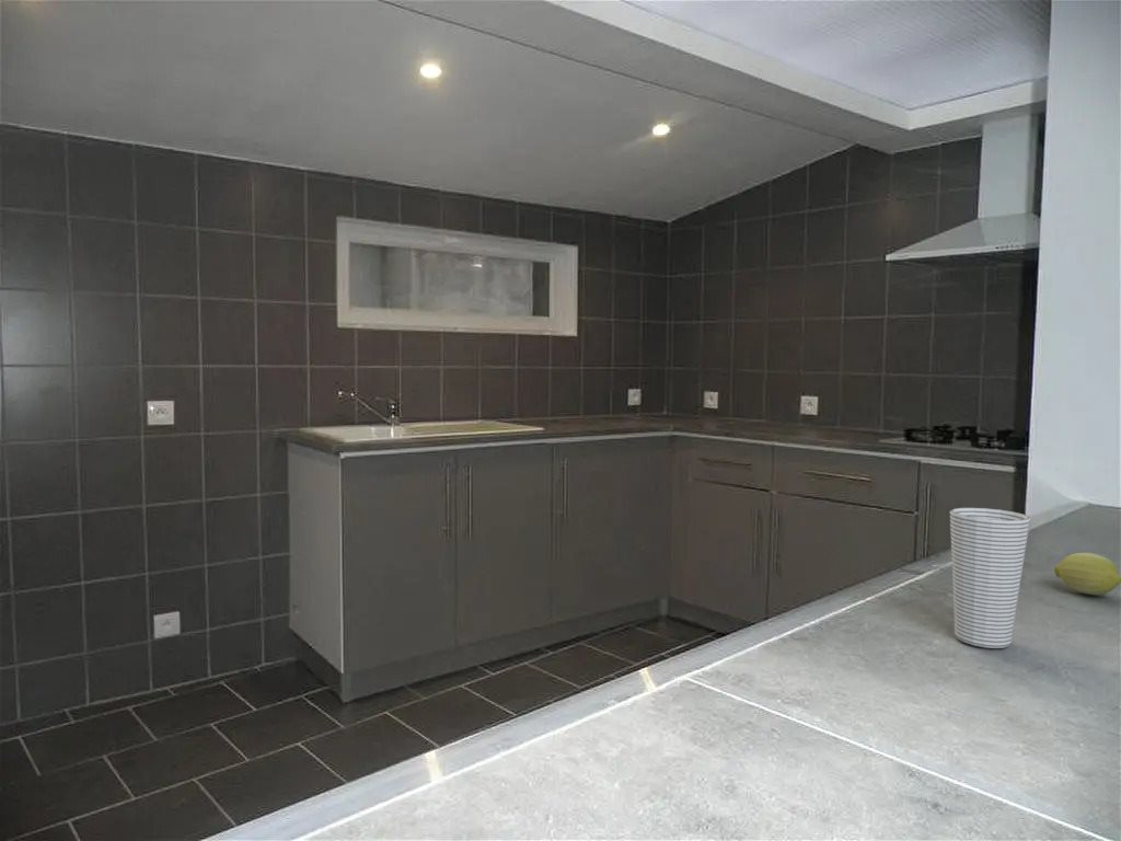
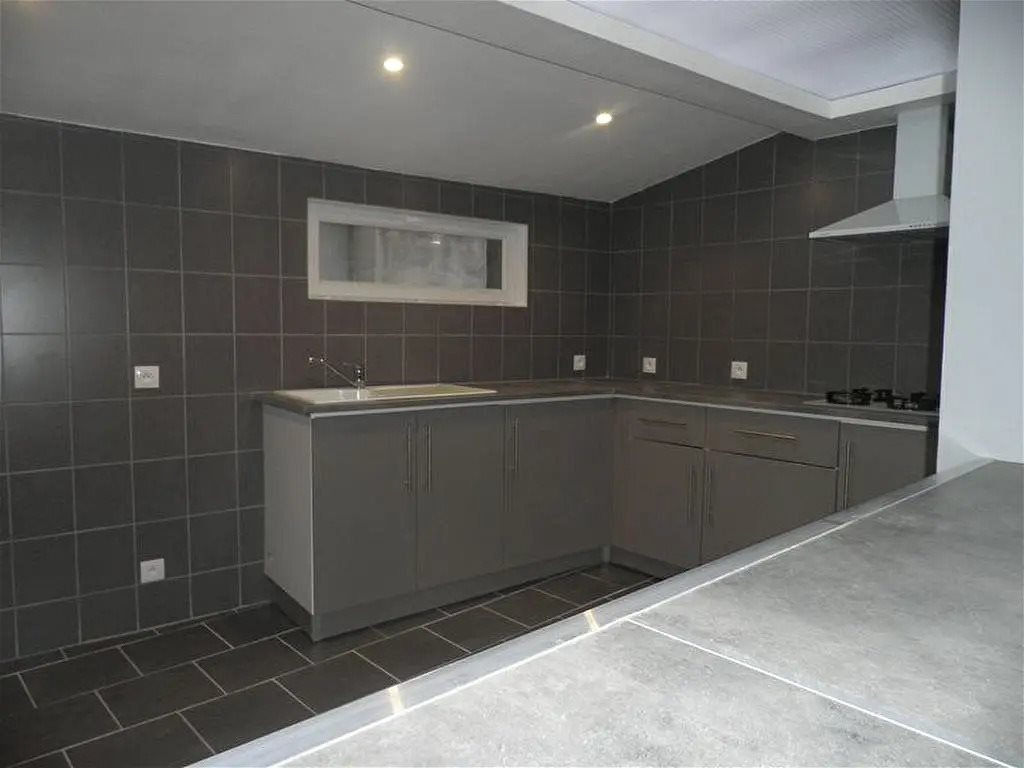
- cup [949,507,1031,649]
- fruit [1053,552,1121,596]
